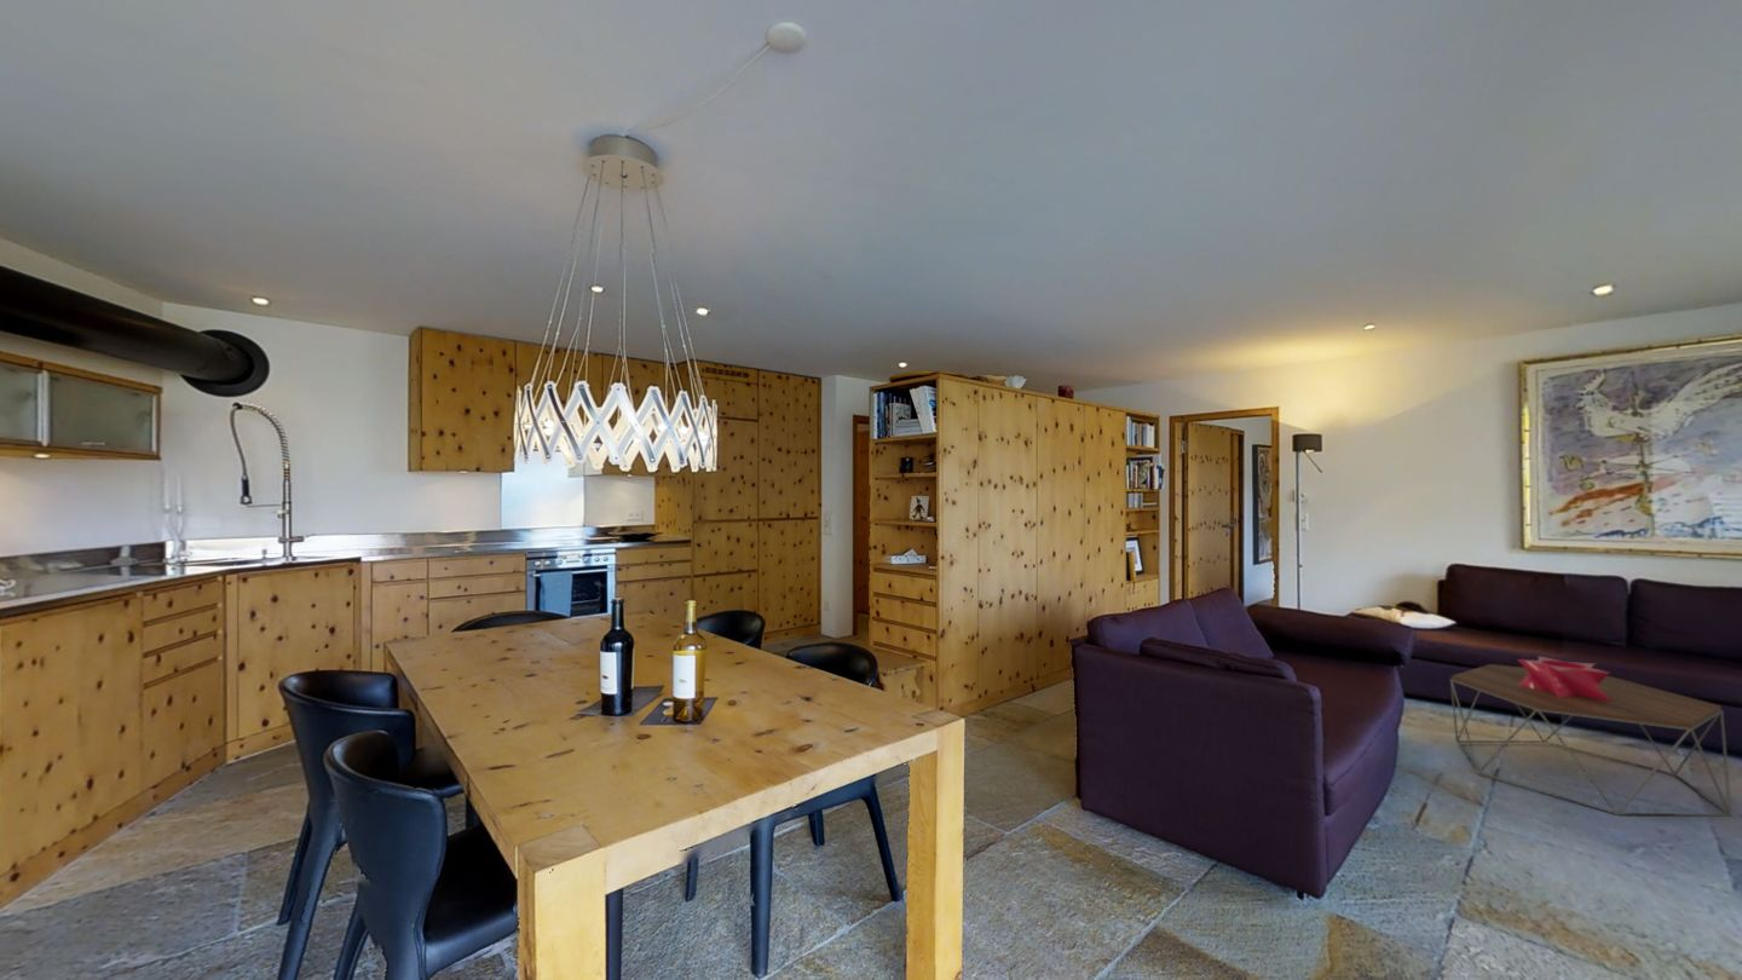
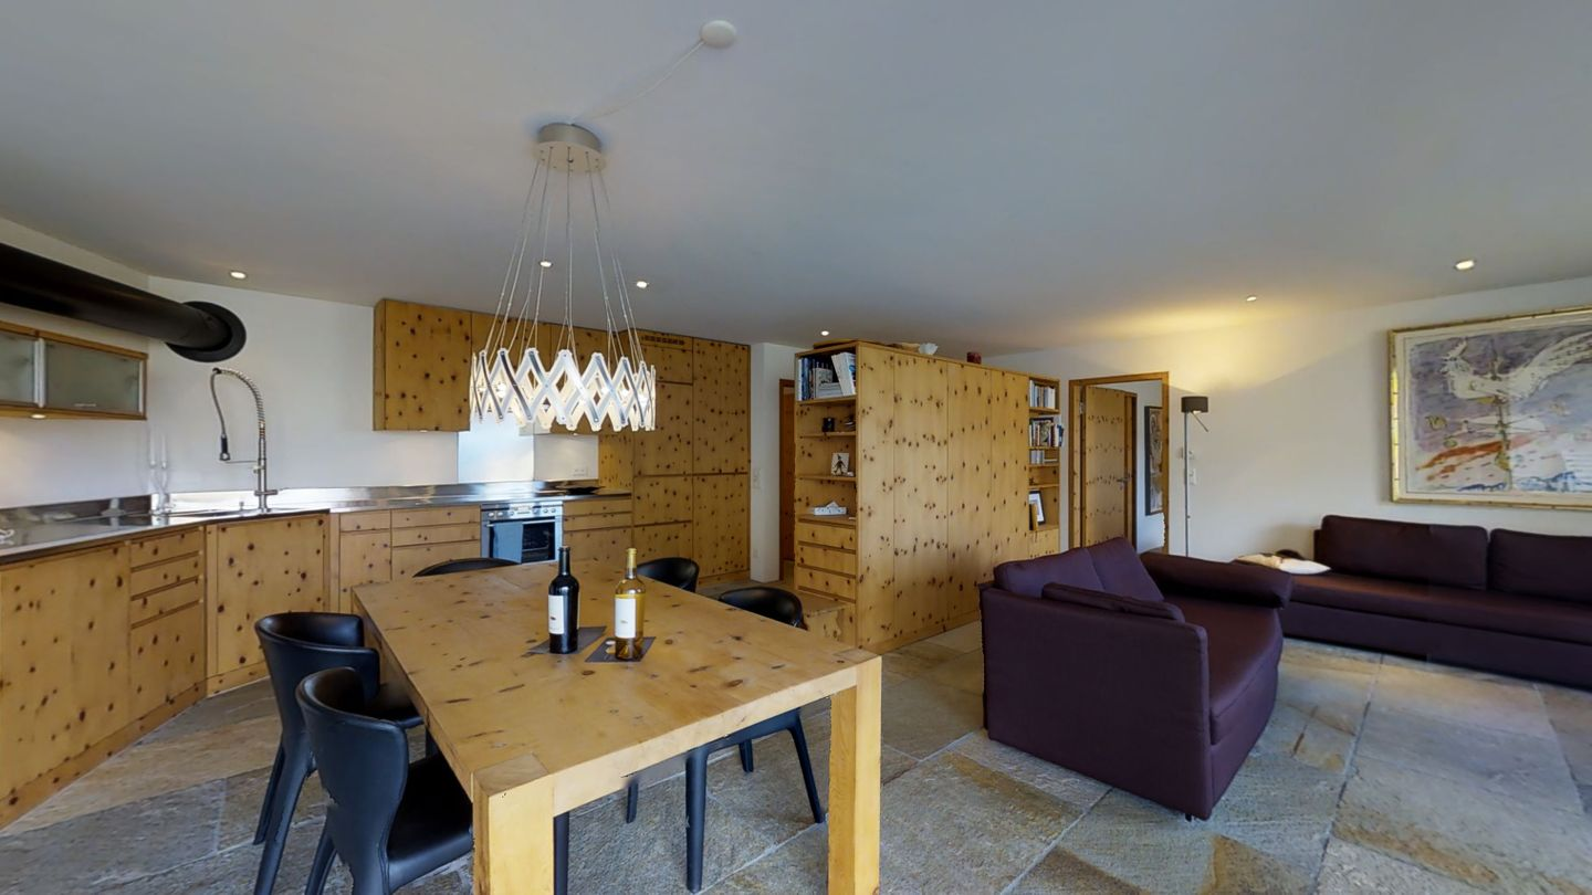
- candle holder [1516,655,1611,701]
- coffee table [1449,663,1734,818]
